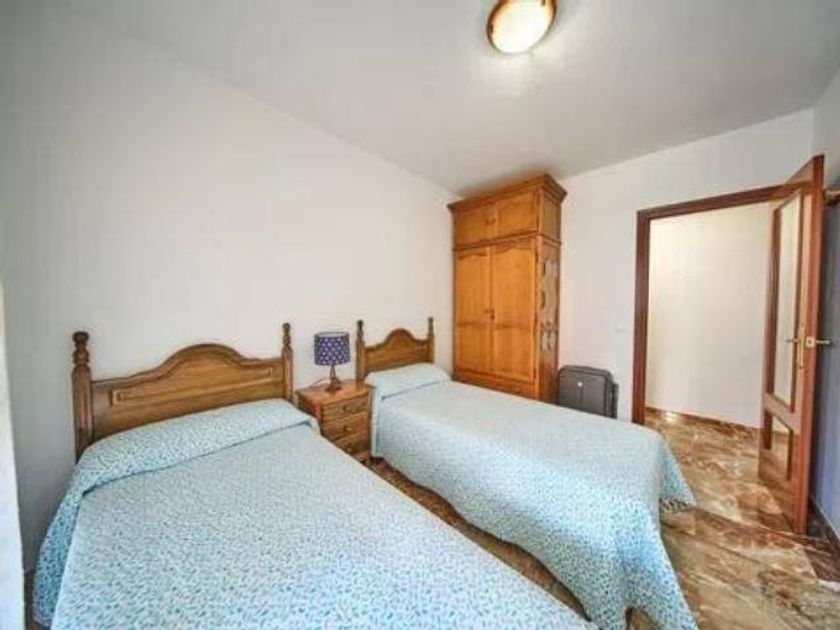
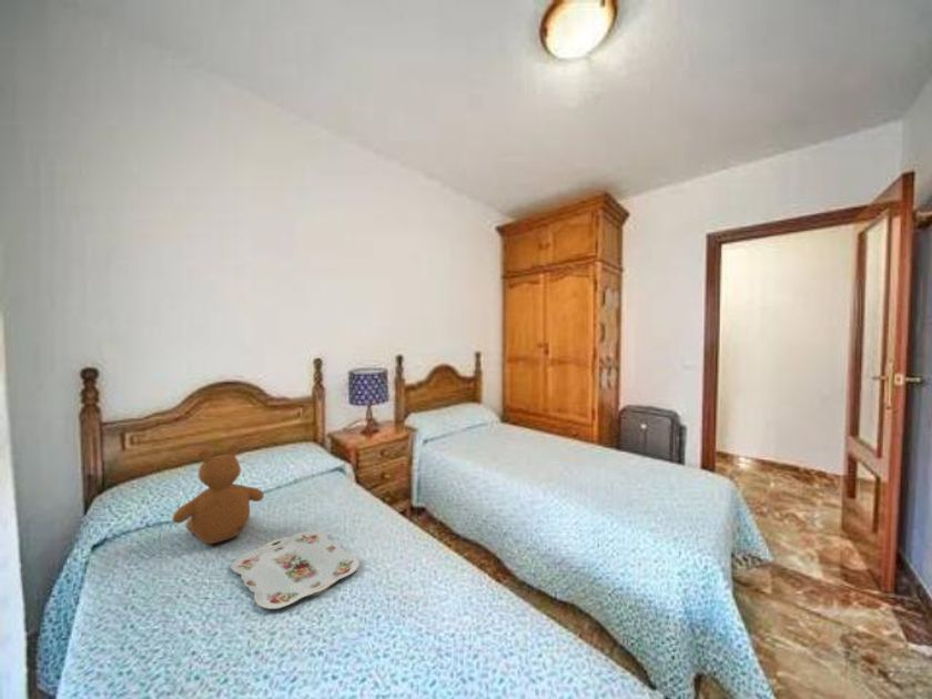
+ teddy bear [171,444,265,545]
+ serving tray [230,529,361,610]
